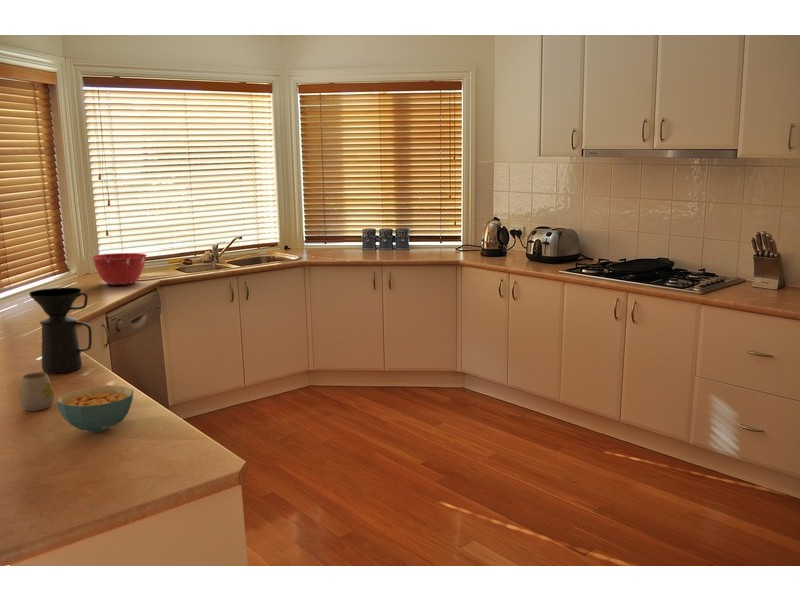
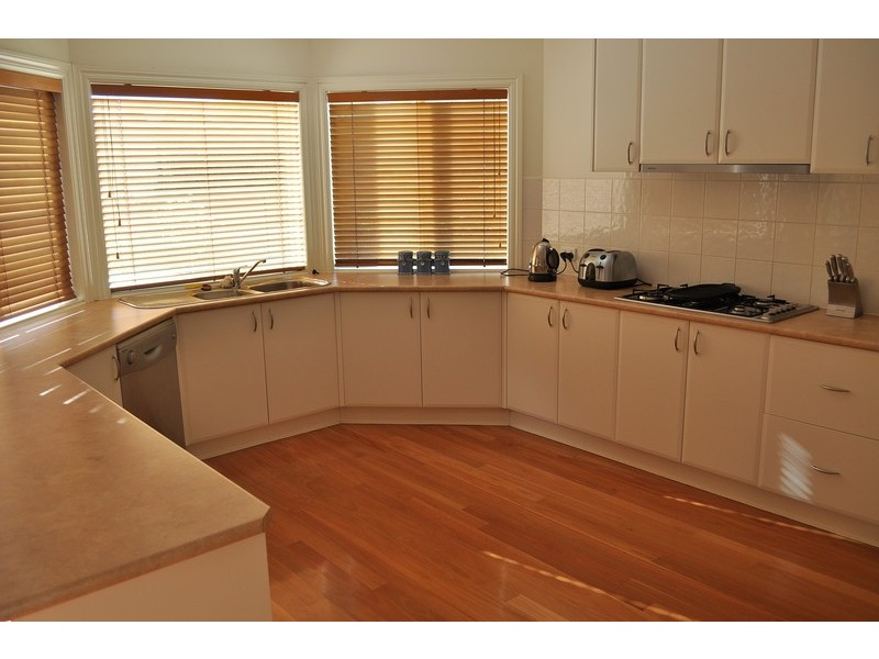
- coffee maker [28,287,93,374]
- mug [18,372,55,412]
- mixing bowl [91,252,148,286]
- cereal bowl [56,385,134,434]
